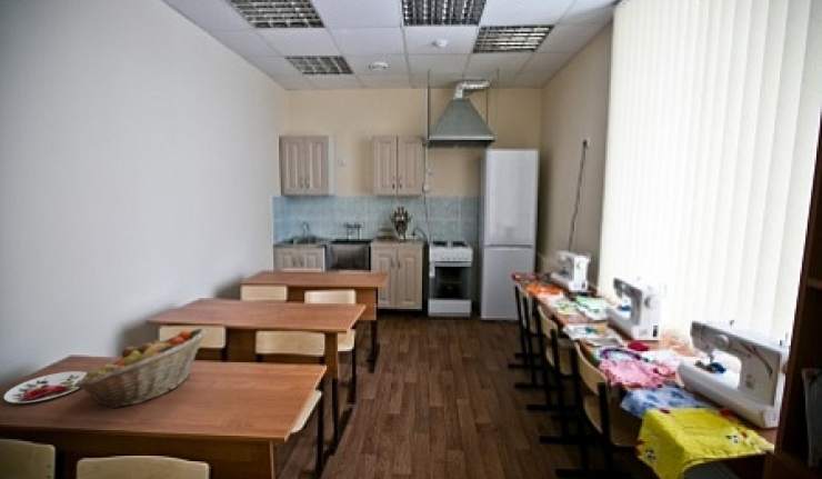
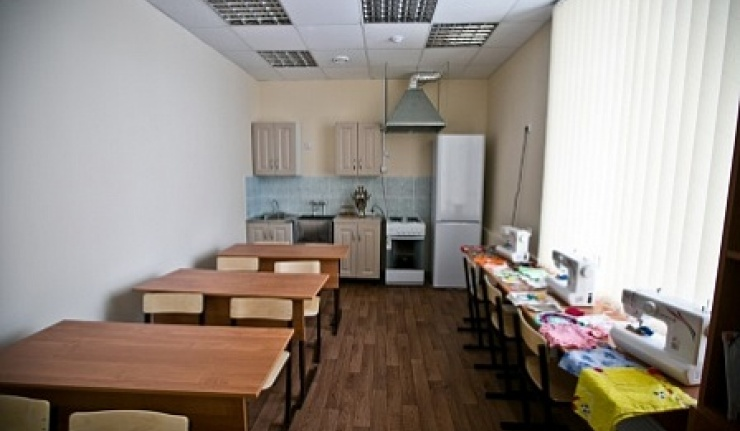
- fruit basket [73,327,208,410]
- plate [3,370,88,403]
